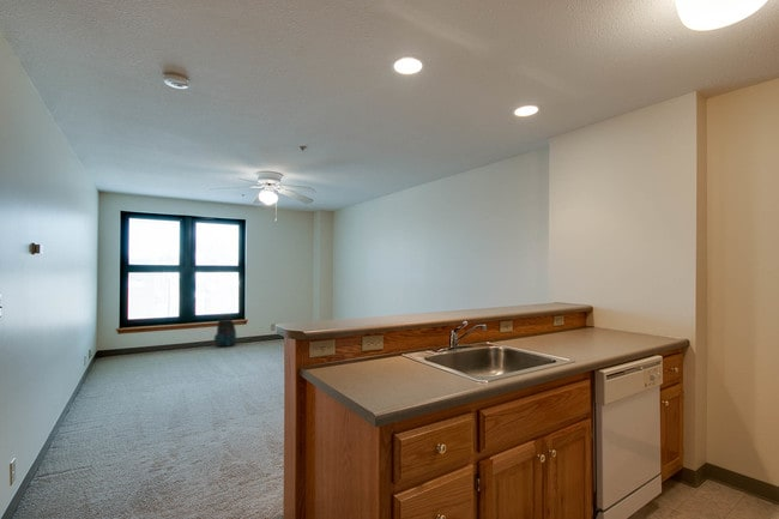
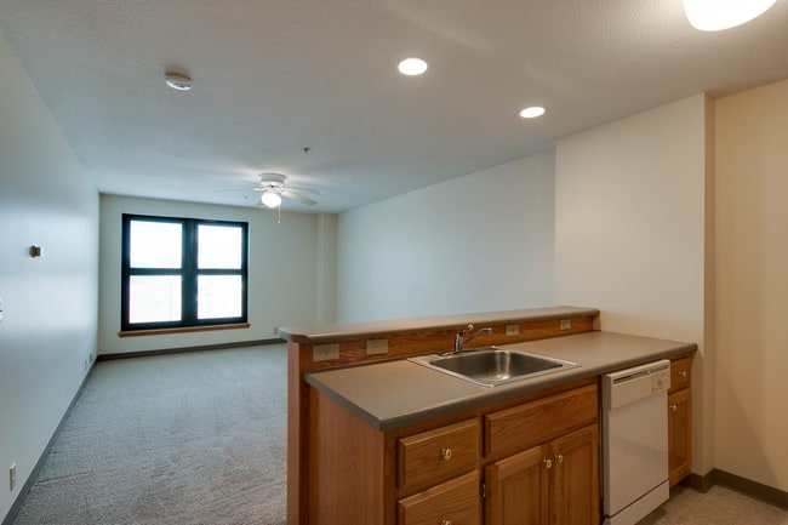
- vacuum cleaner [213,315,237,348]
